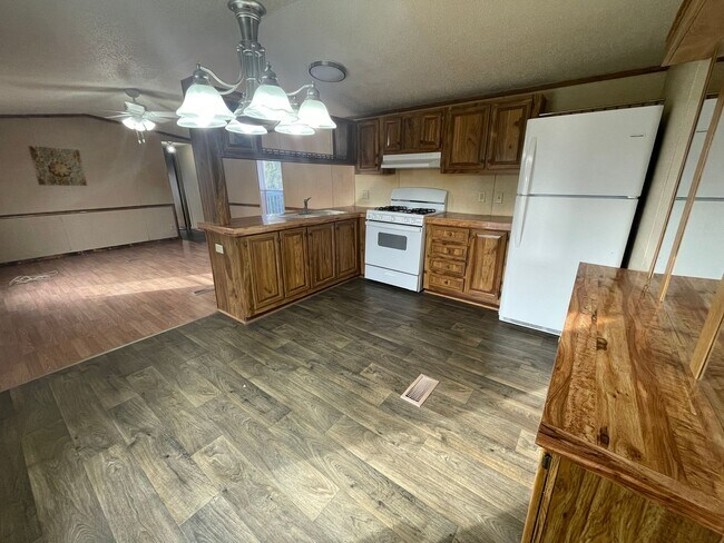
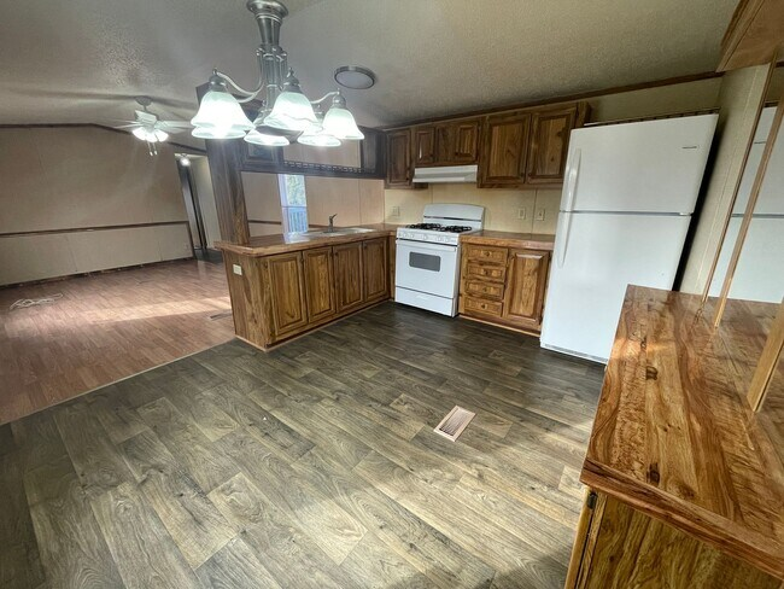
- wall art [27,145,88,187]
